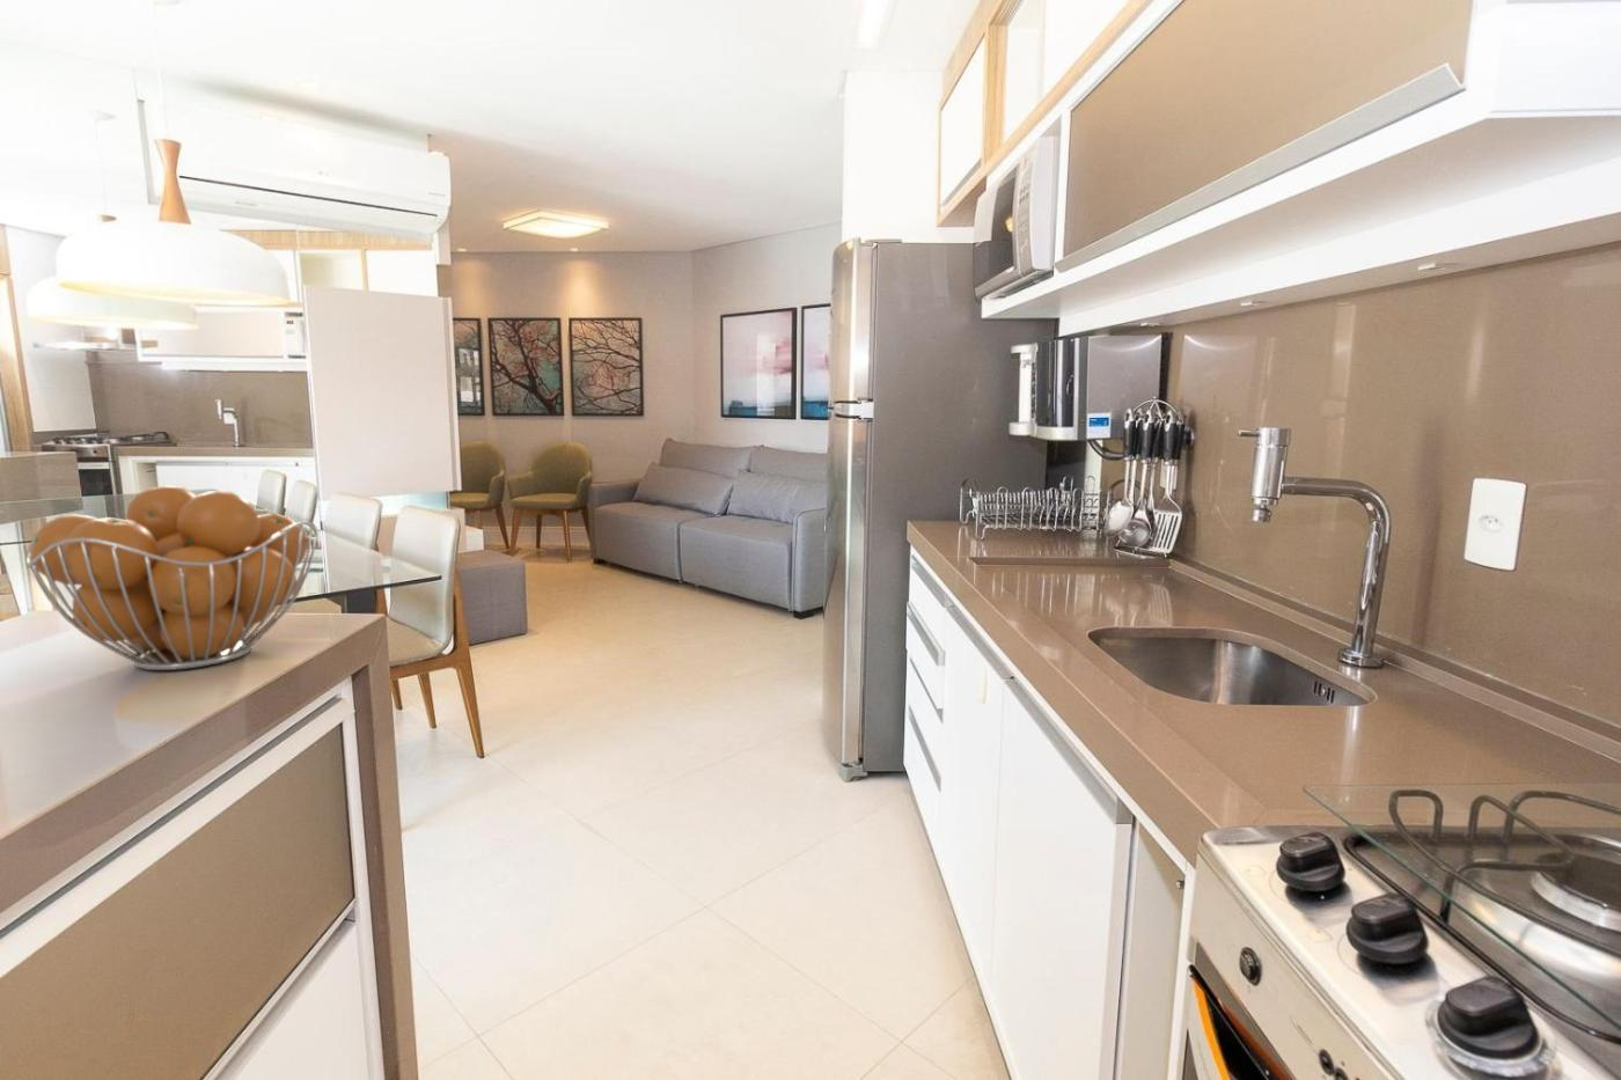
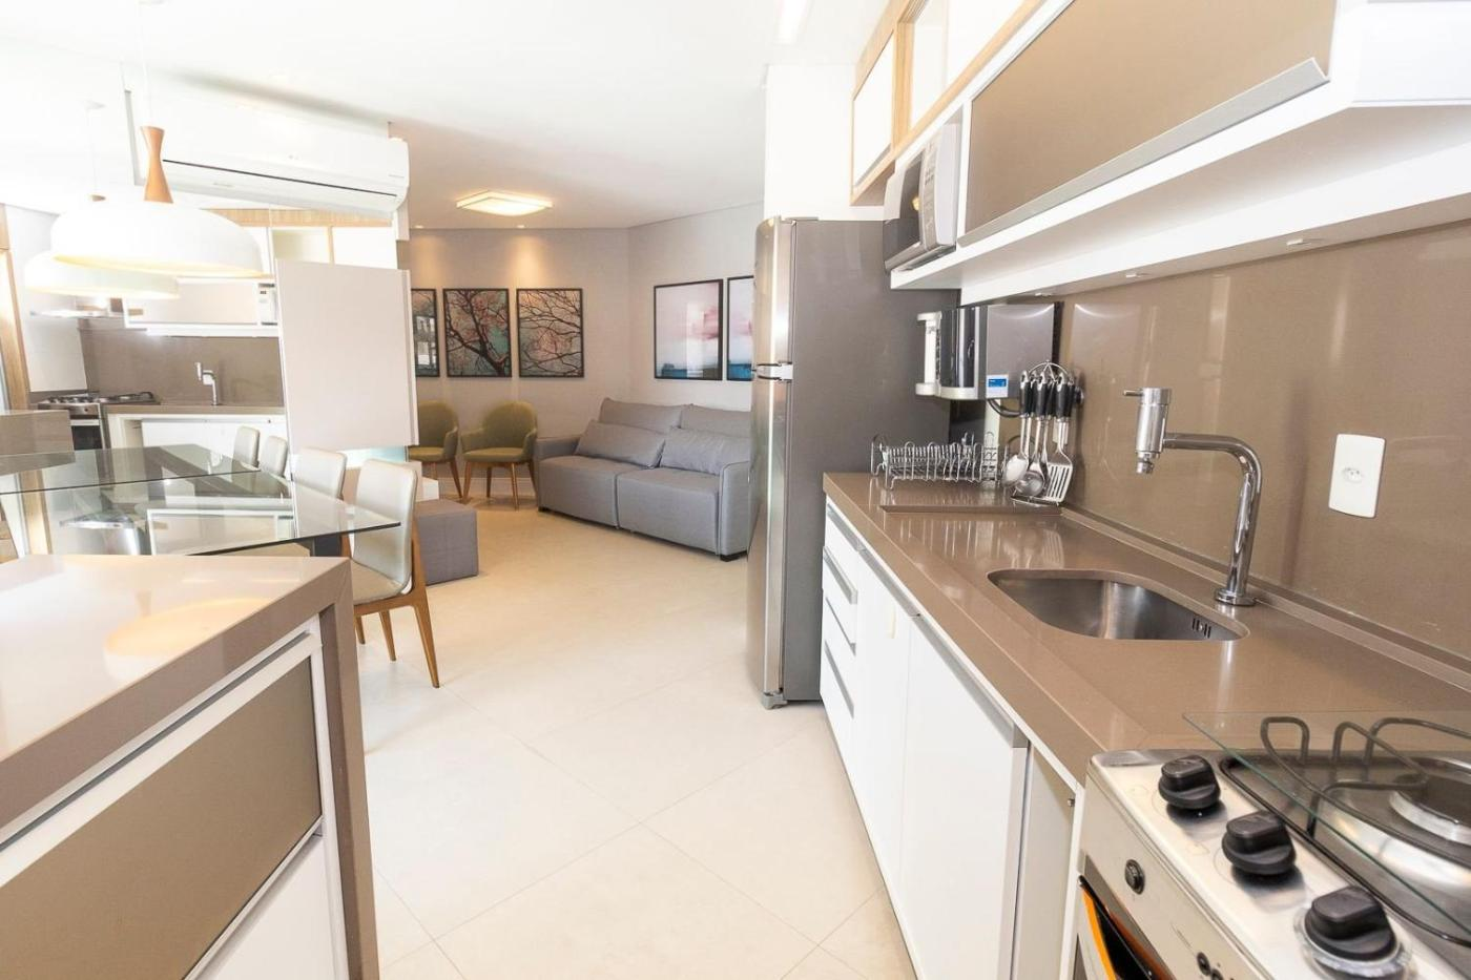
- fruit basket [24,483,319,671]
